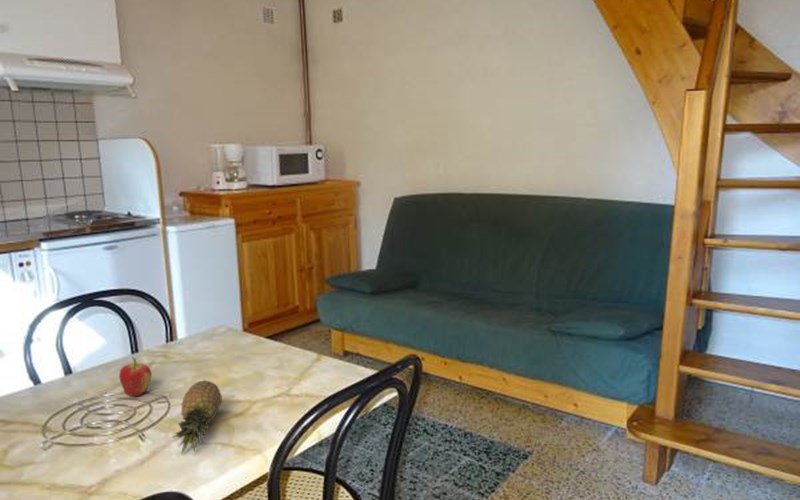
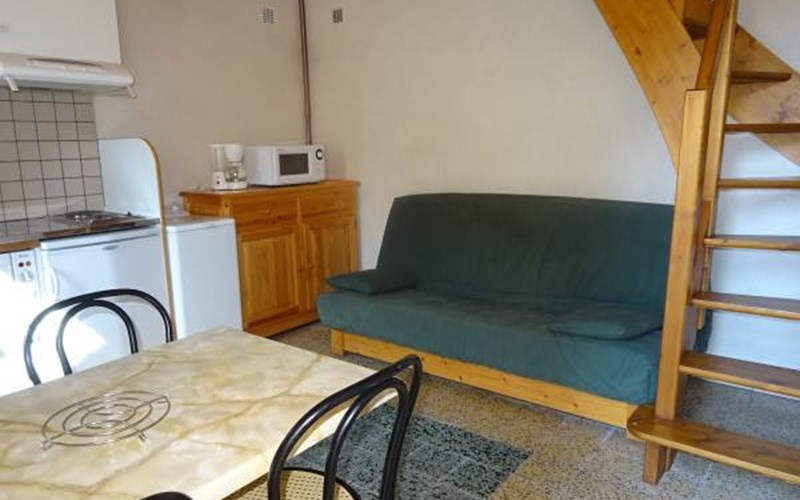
- fruit [118,356,153,398]
- fruit [172,379,223,456]
